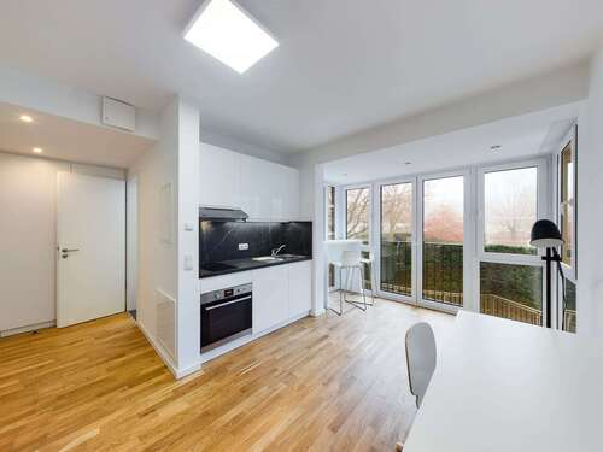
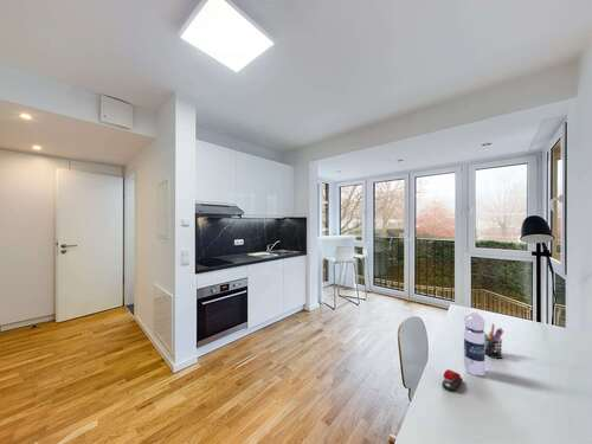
+ stapler [442,368,463,393]
+ pen holder [484,323,504,360]
+ water bottle [463,308,487,377]
